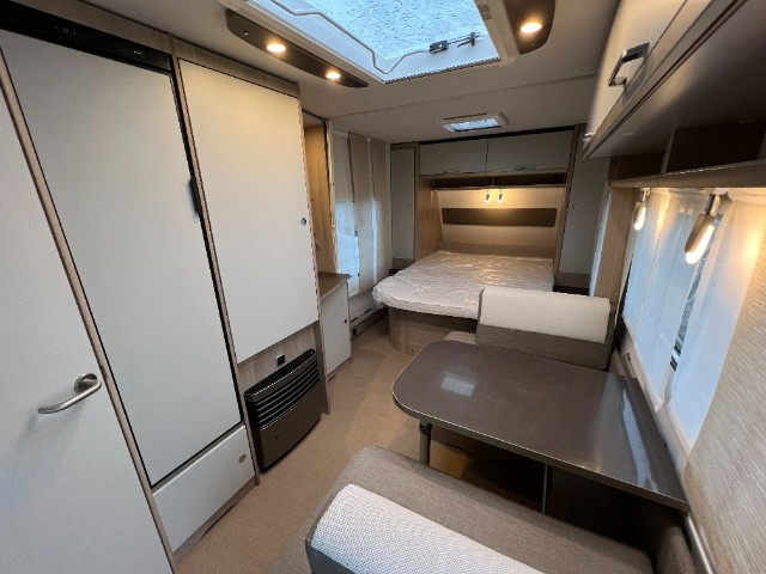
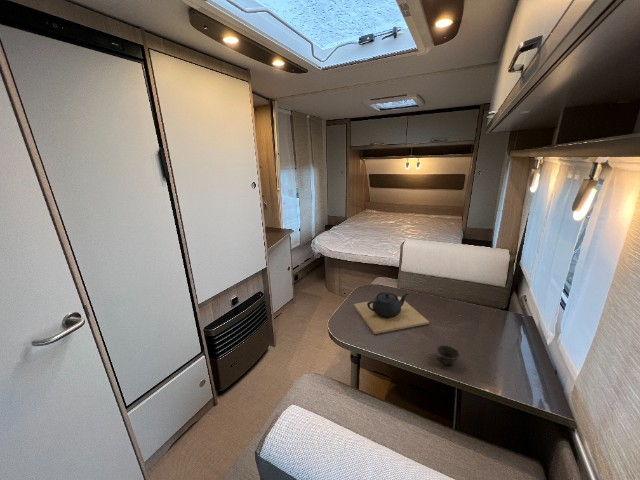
+ teapot [352,291,430,335]
+ cup [435,344,461,366]
